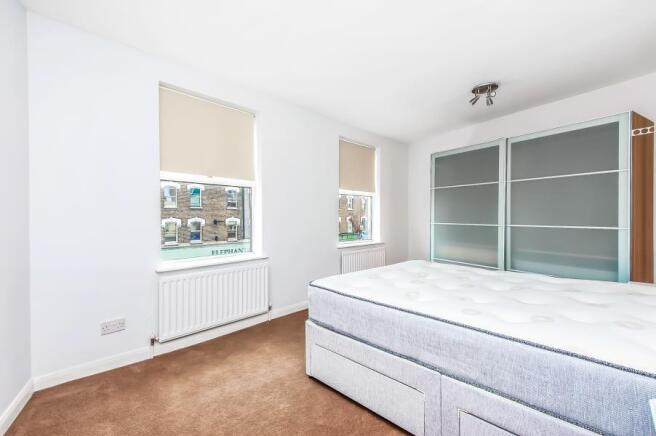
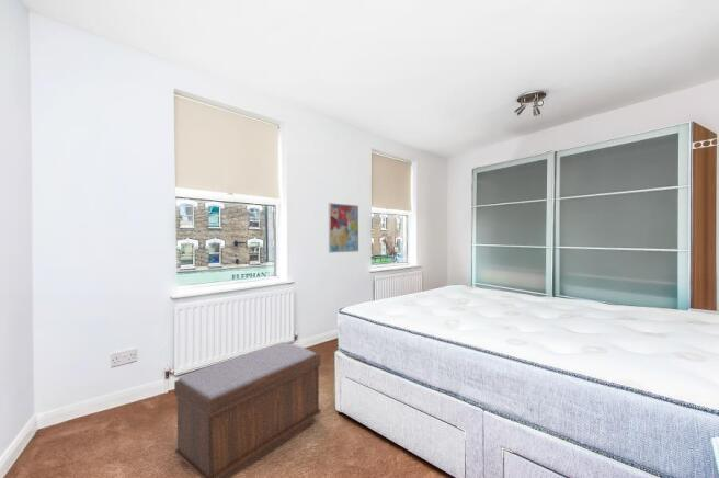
+ bench [173,341,322,478]
+ wall art [328,202,360,254]
